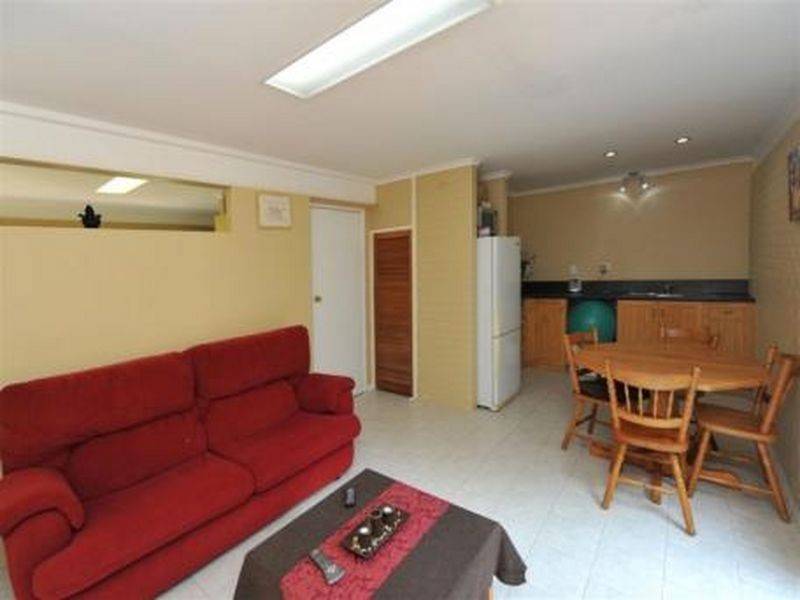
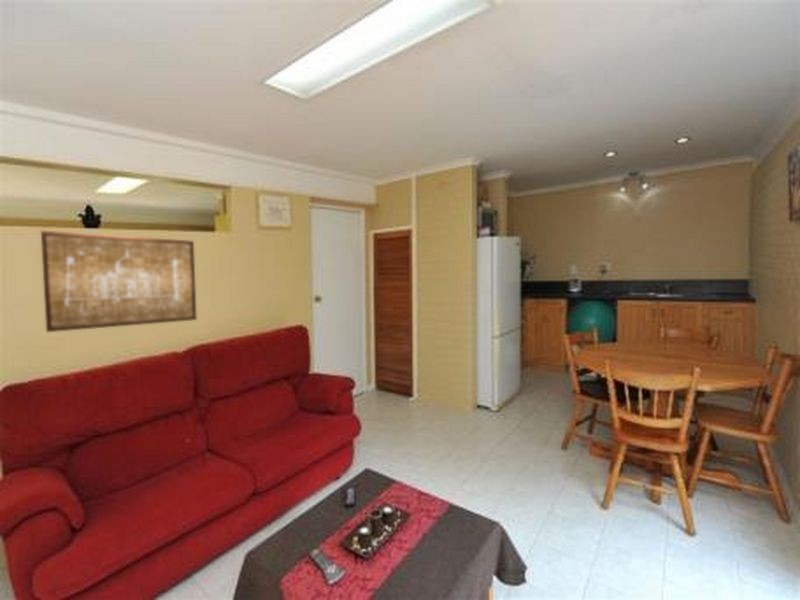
+ wall art [40,230,198,333]
